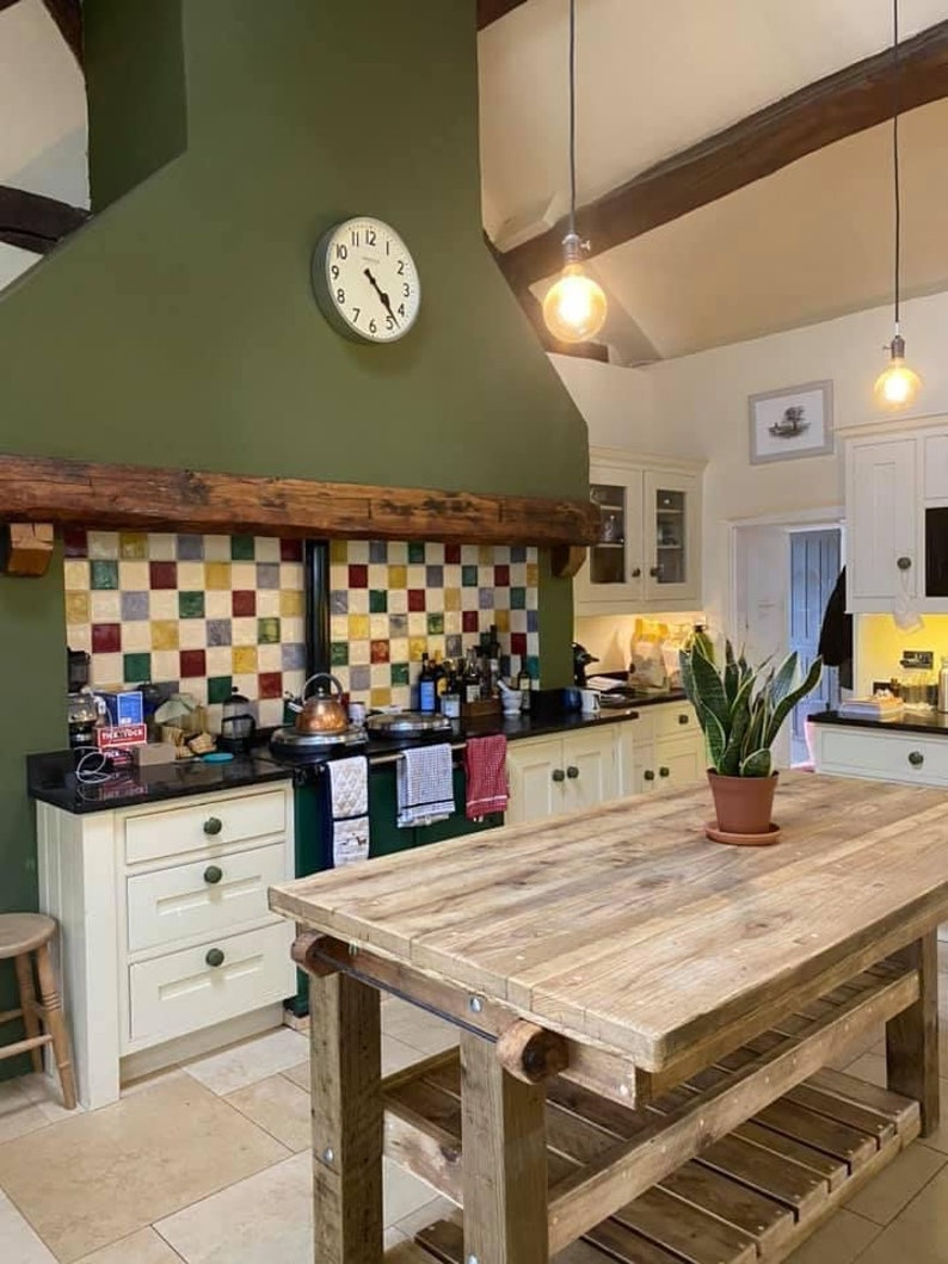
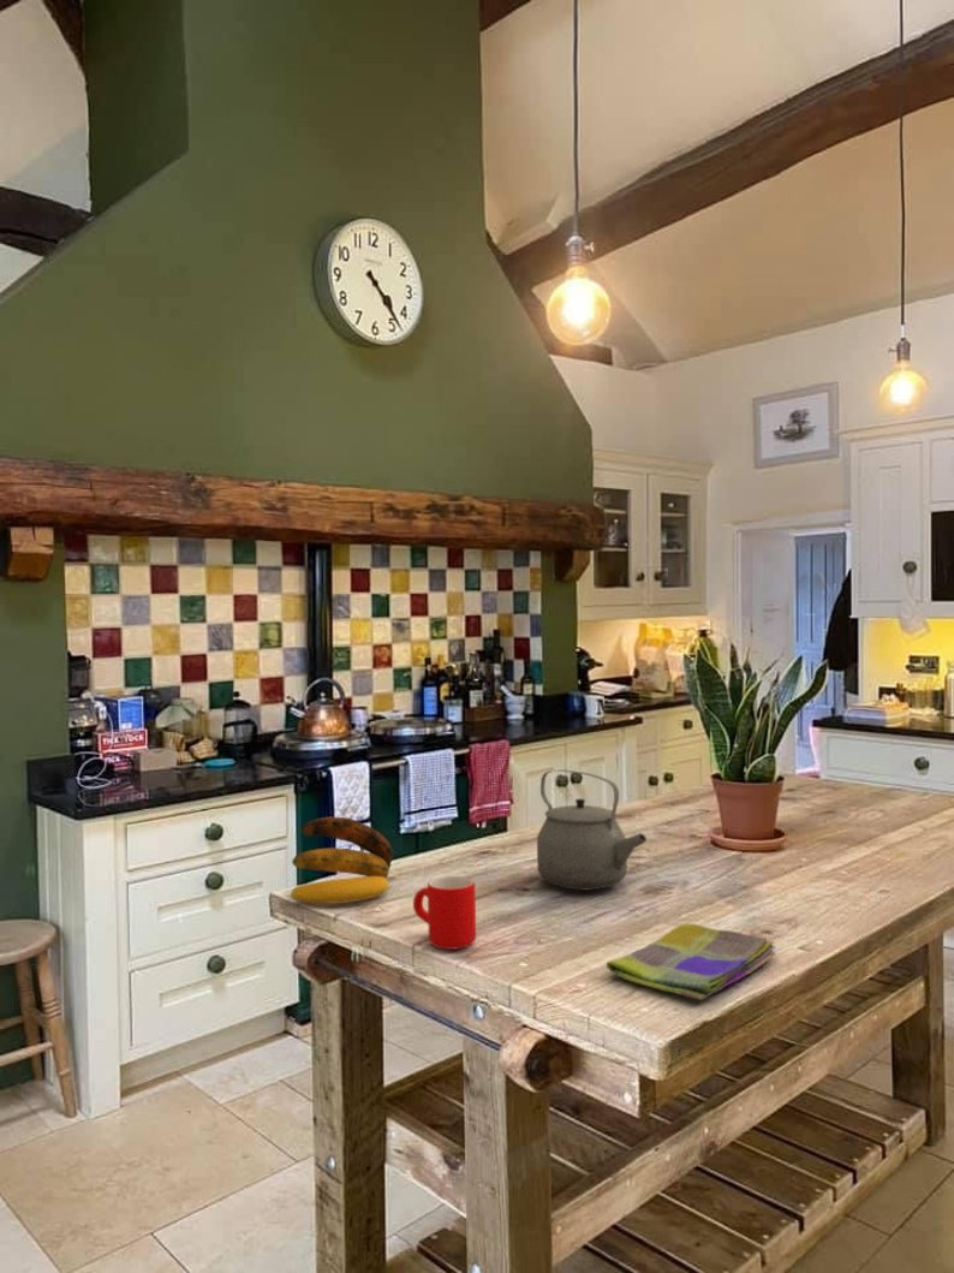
+ banana [290,816,394,905]
+ tea kettle [536,769,648,891]
+ mug [412,875,477,951]
+ dish towel [606,922,777,1001]
